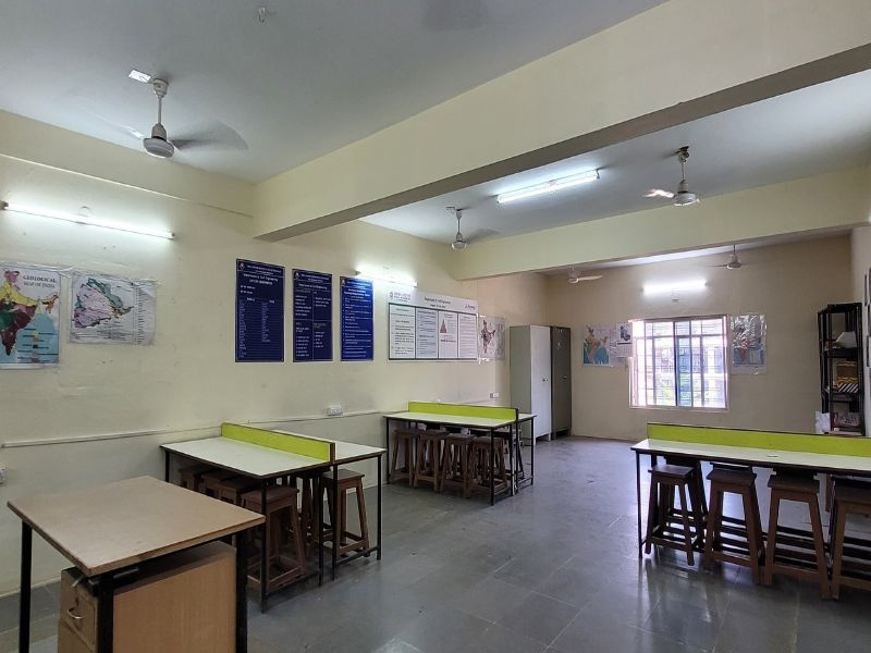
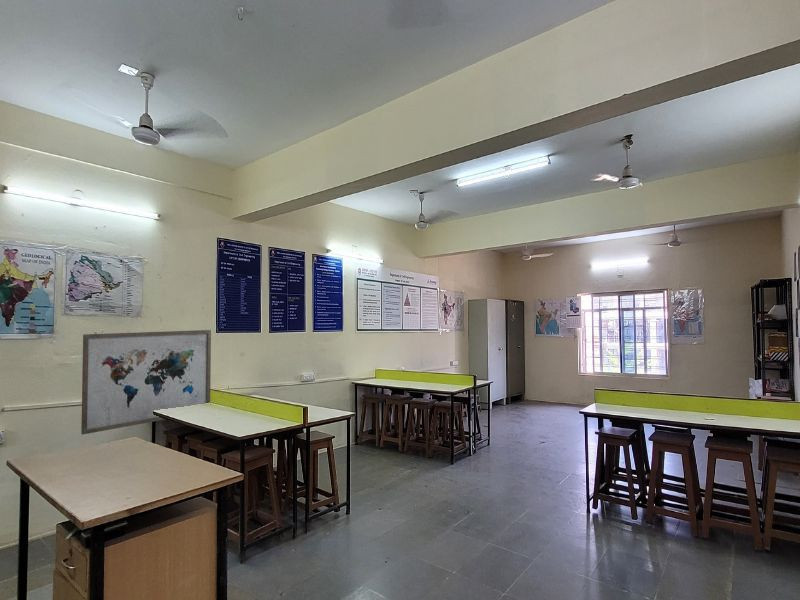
+ wall art [80,329,212,436]
